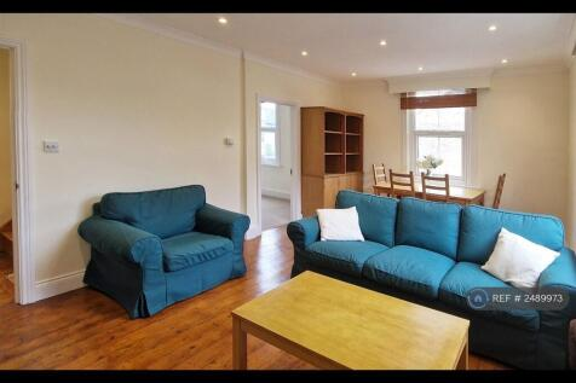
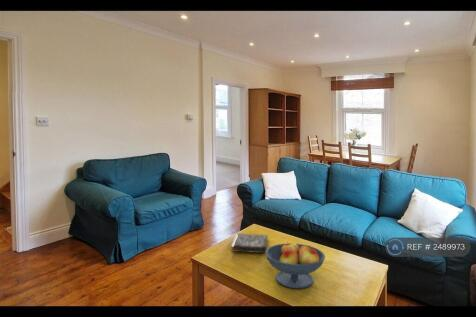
+ fruit bowl [264,241,326,289]
+ book [230,233,269,254]
